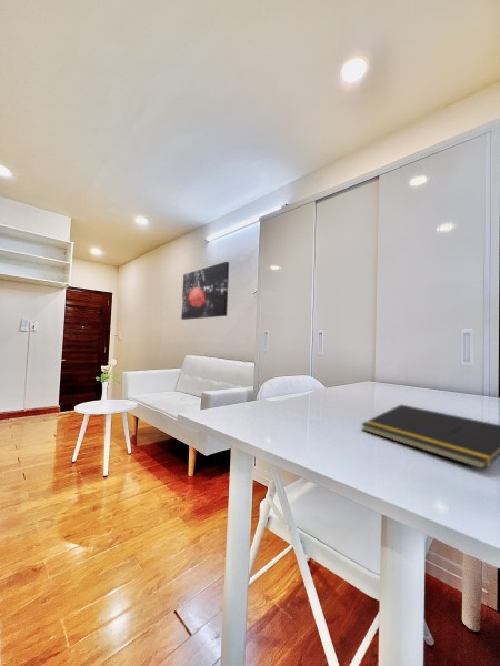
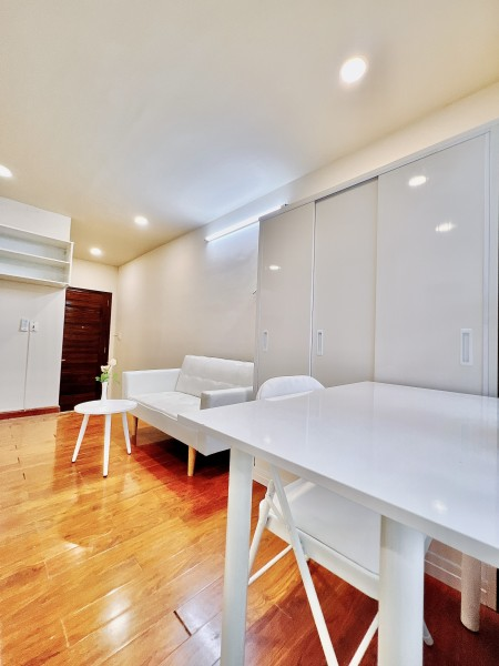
- wall art [180,261,230,321]
- notepad [360,404,500,471]
